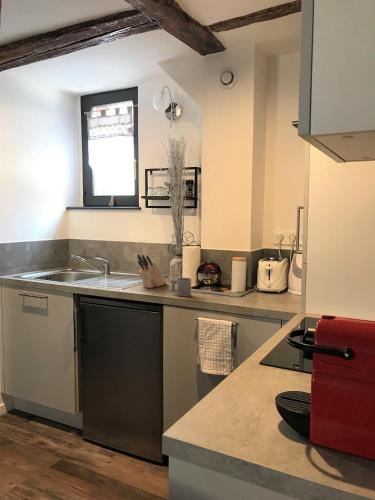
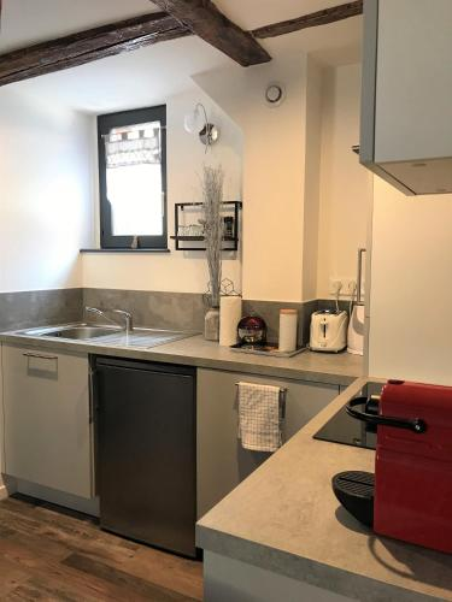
- knife block [136,253,168,289]
- mug [170,277,192,297]
